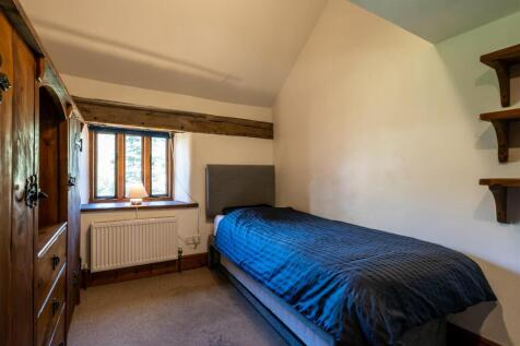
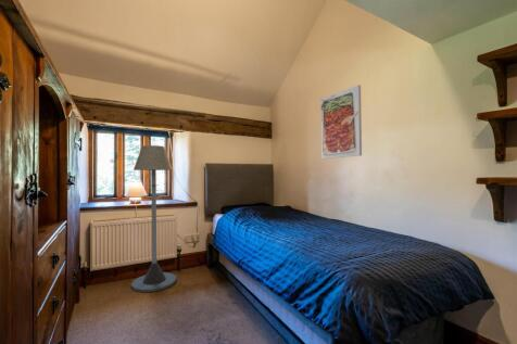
+ floor lamp [130,144,177,293]
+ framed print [319,84,363,160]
